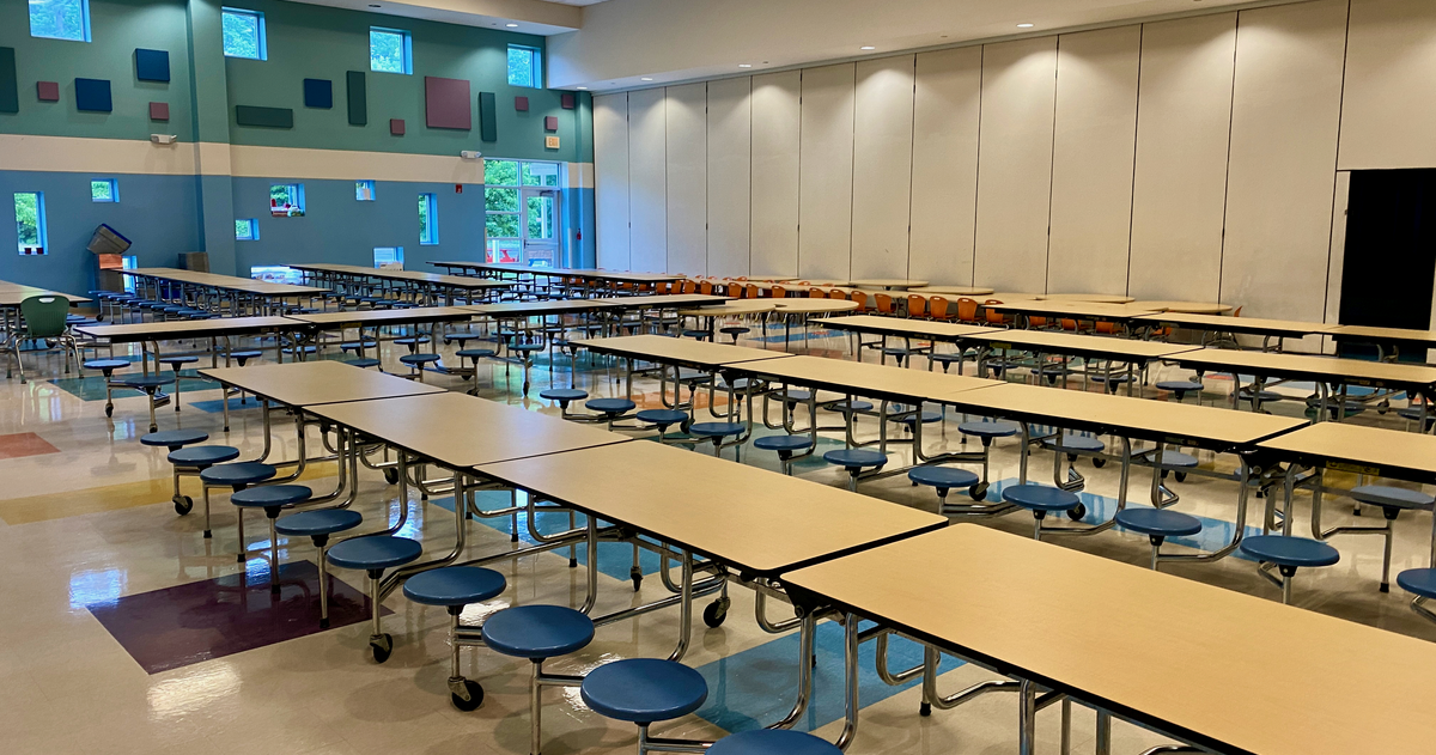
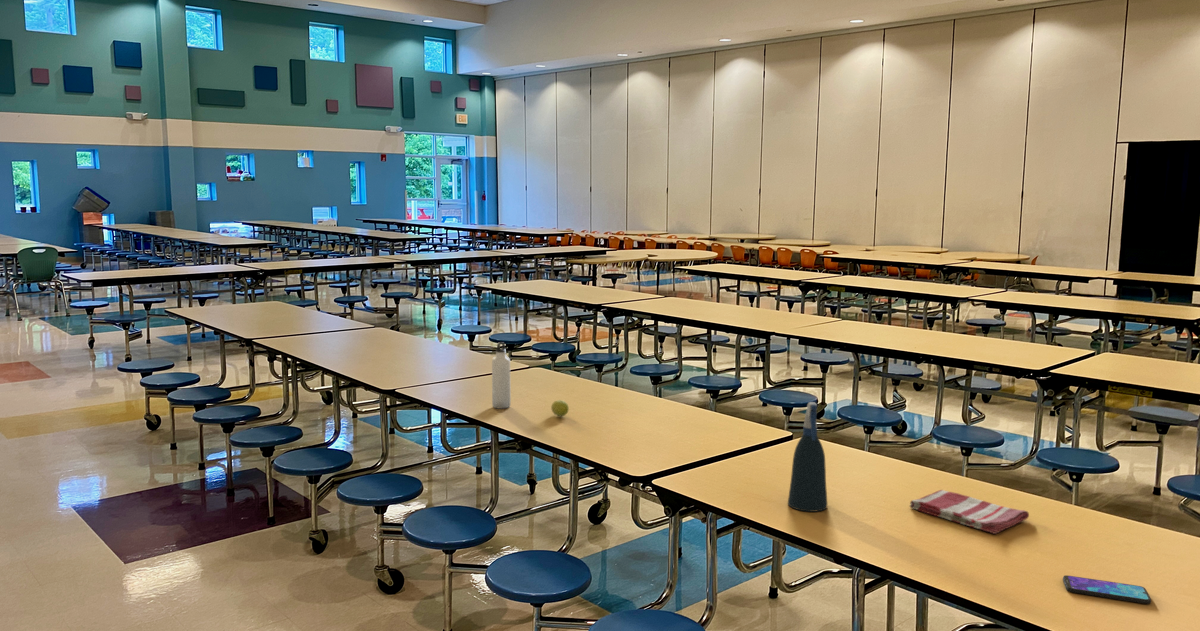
+ fruit [550,399,570,417]
+ smartphone [1062,574,1152,605]
+ dish towel [909,489,1030,535]
+ spray bottle [787,401,828,513]
+ water bottle [491,341,512,410]
